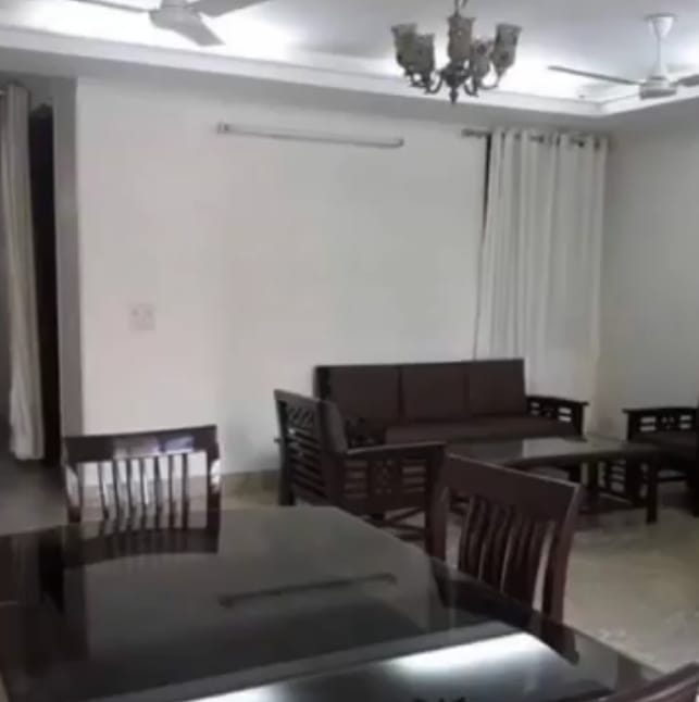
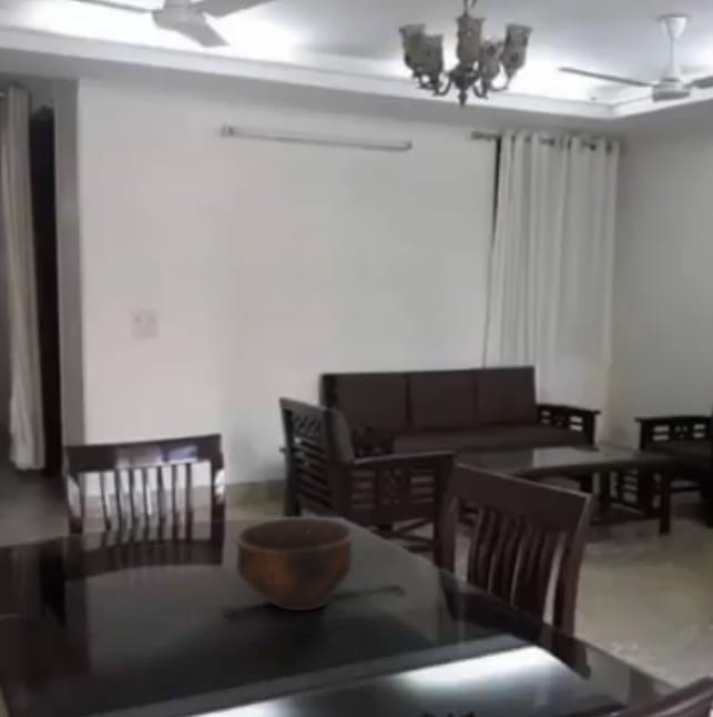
+ bowl [234,517,356,612]
